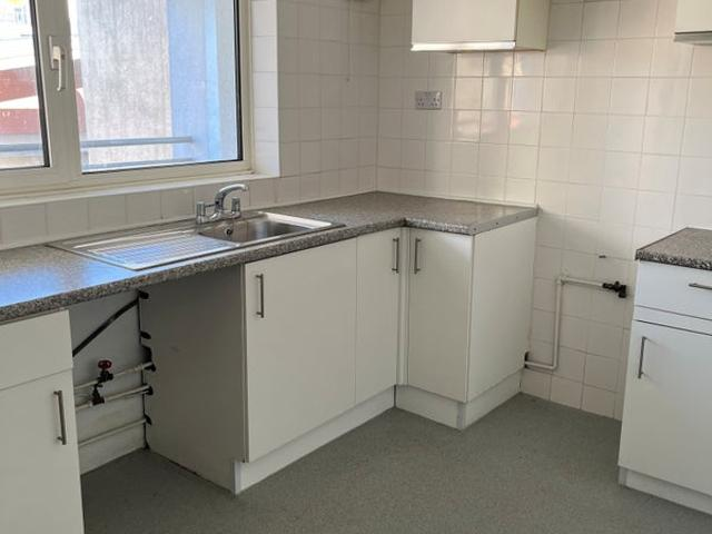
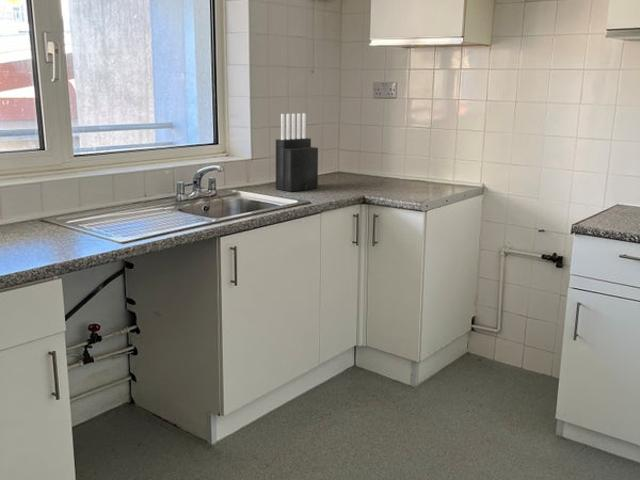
+ knife block [275,112,319,193]
